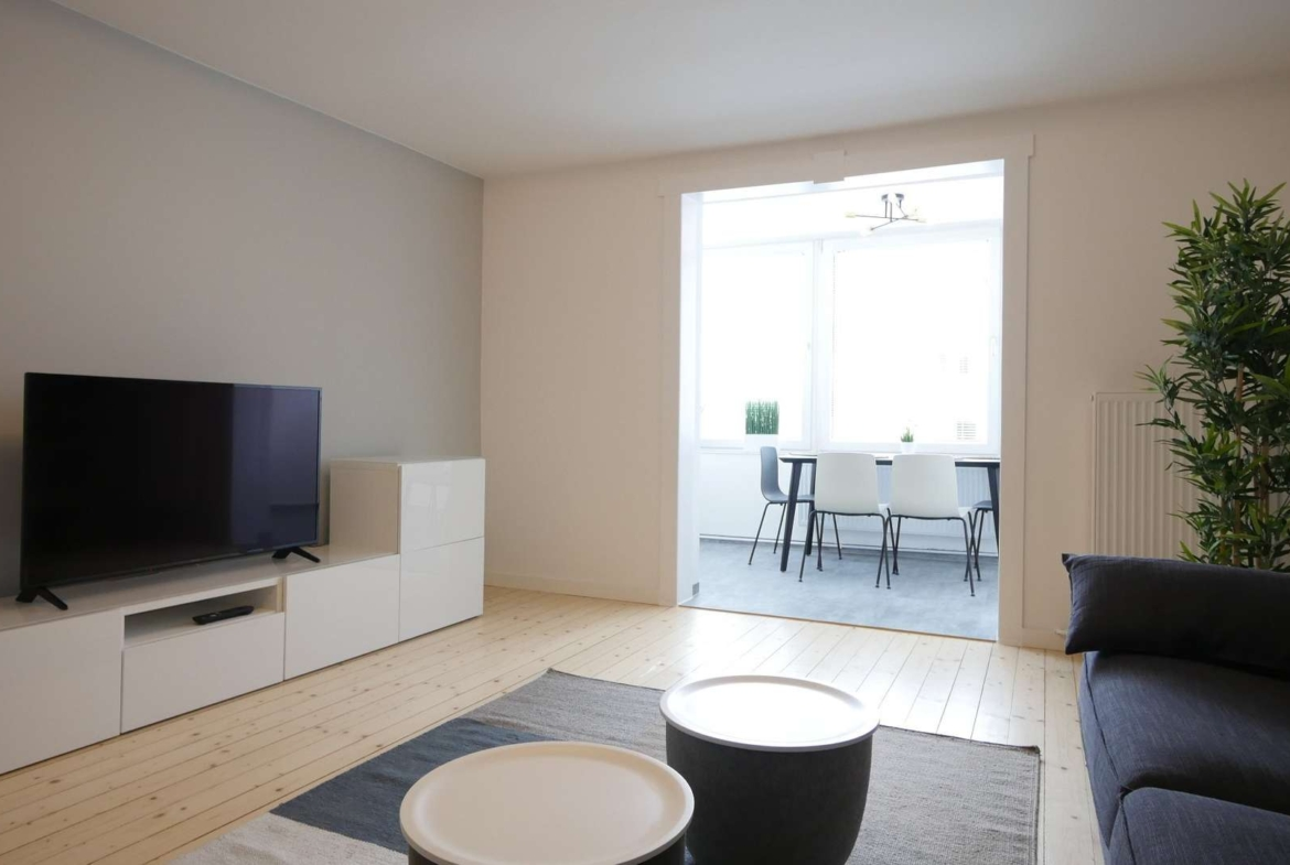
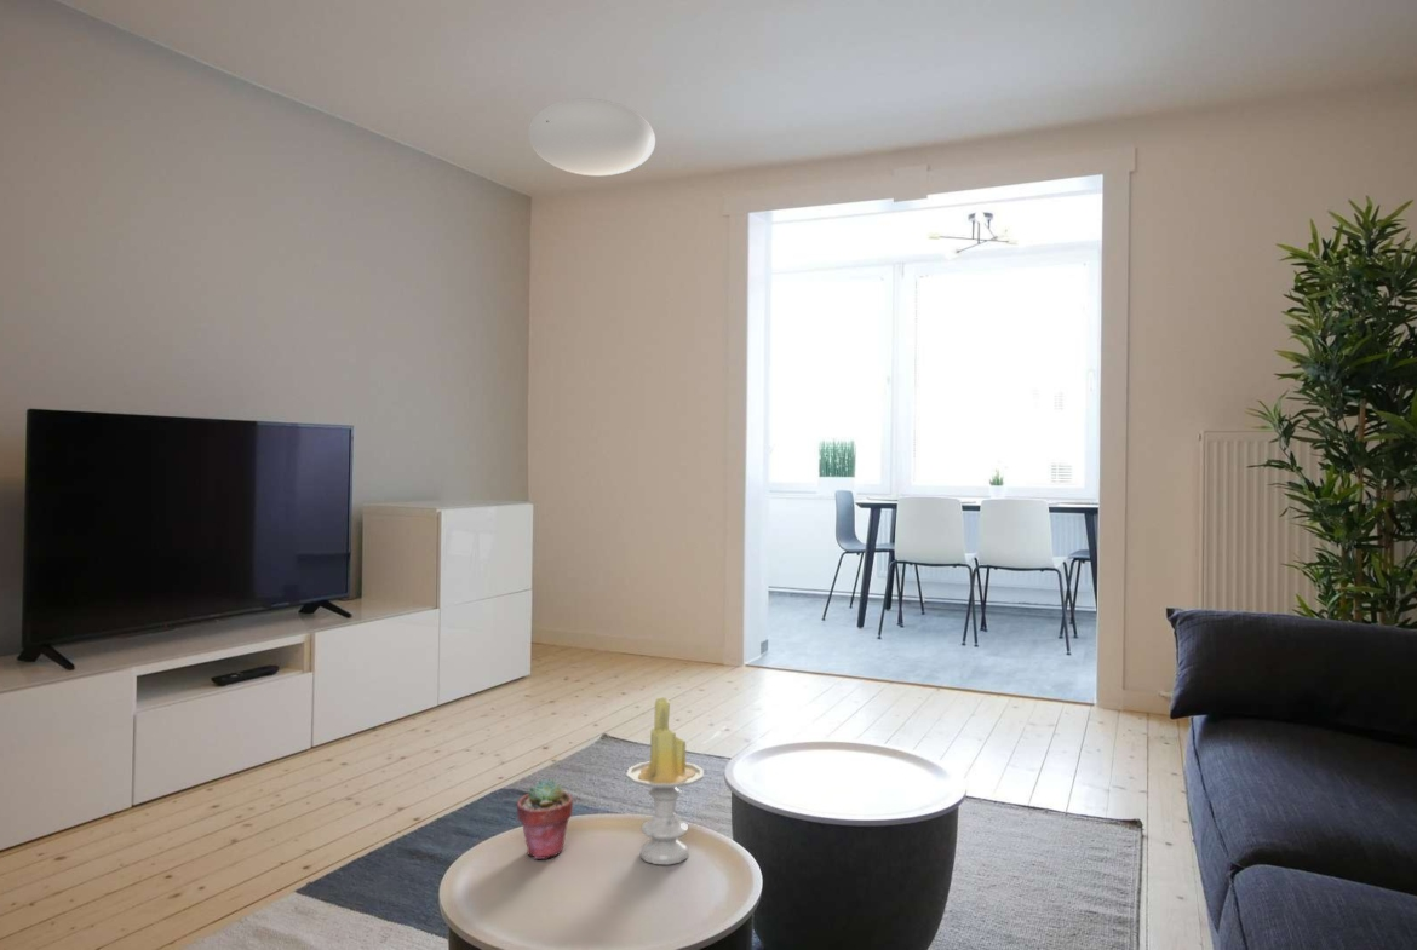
+ candle [625,697,705,865]
+ ceiling light [527,97,656,177]
+ potted succulent [515,778,574,860]
